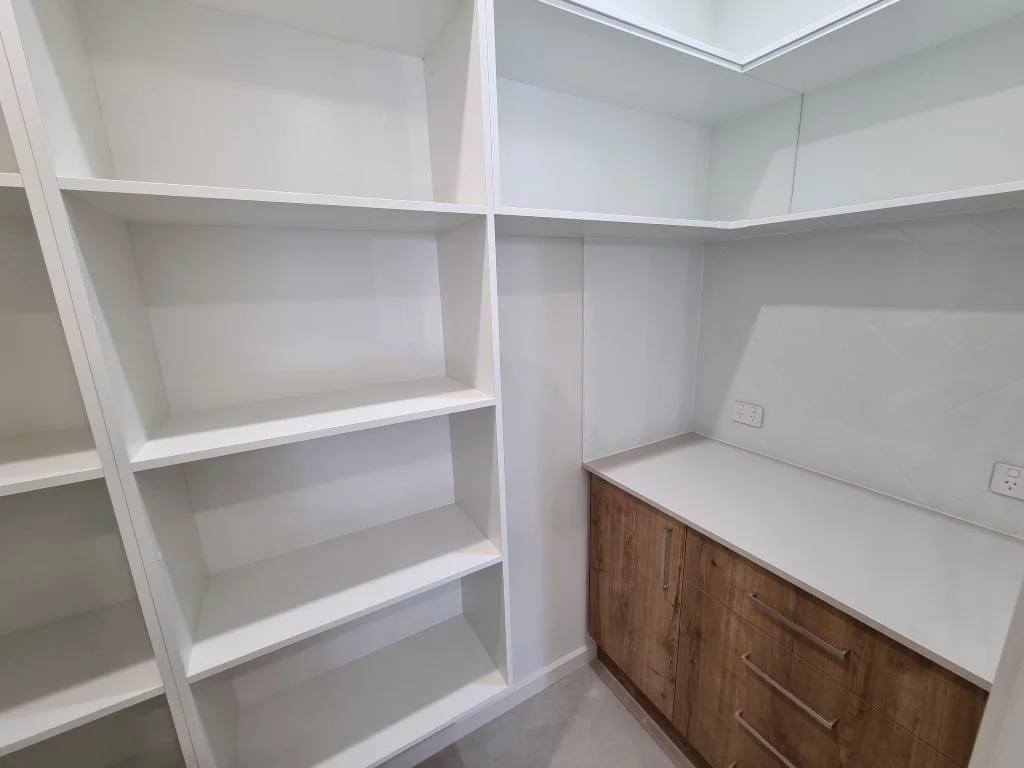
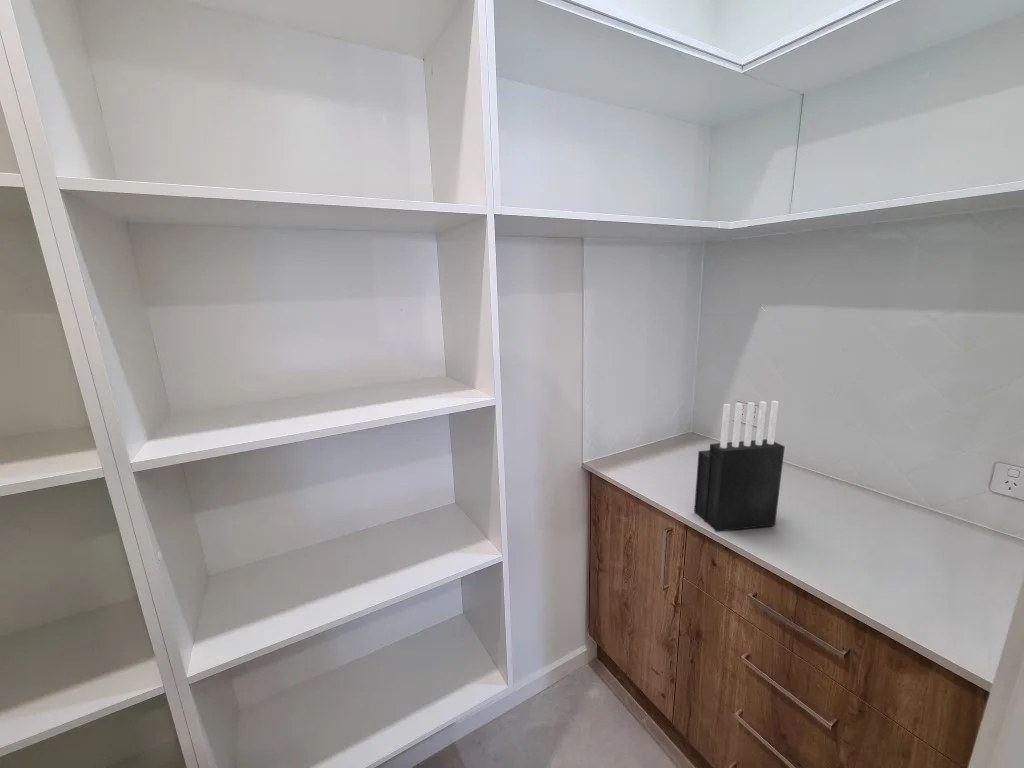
+ knife block [693,400,786,533]
